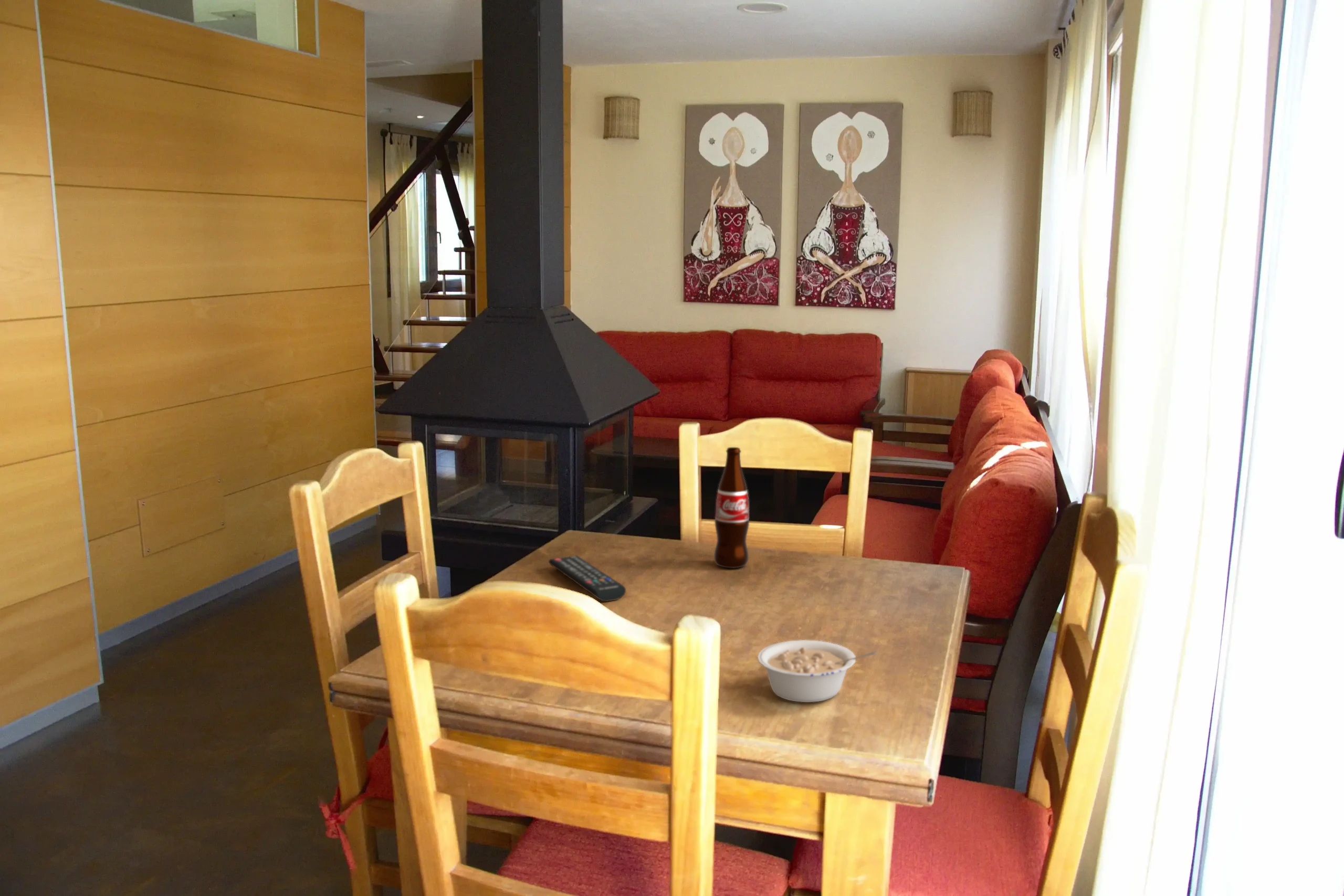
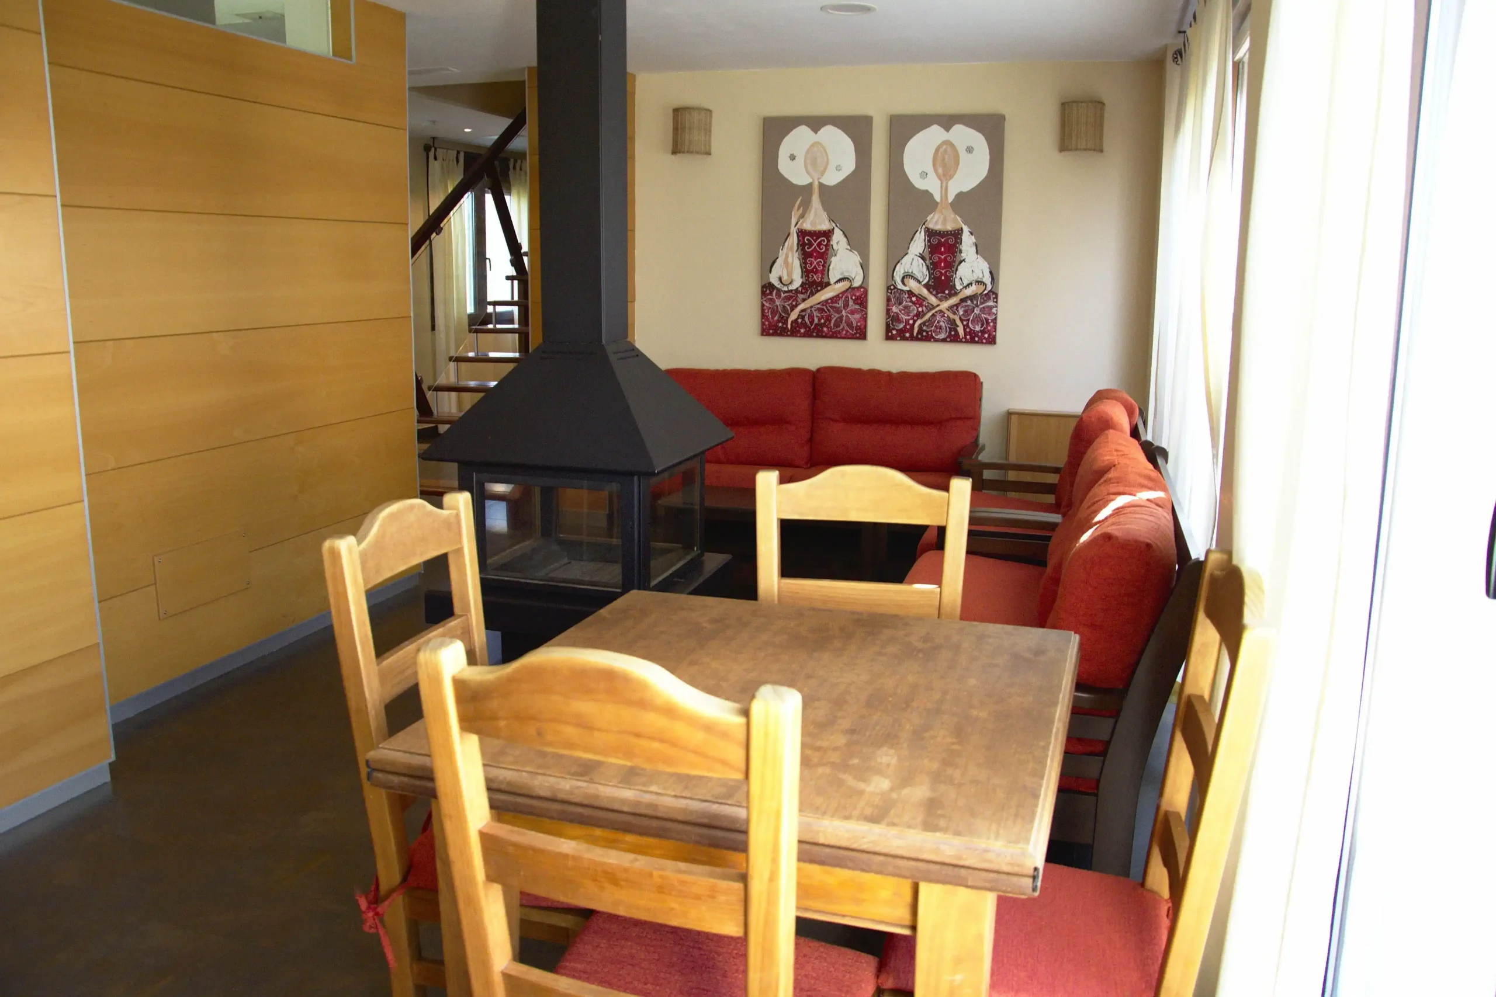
- legume [757,639,878,703]
- bottle [713,447,750,568]
- remote control [548,555,626,602]
